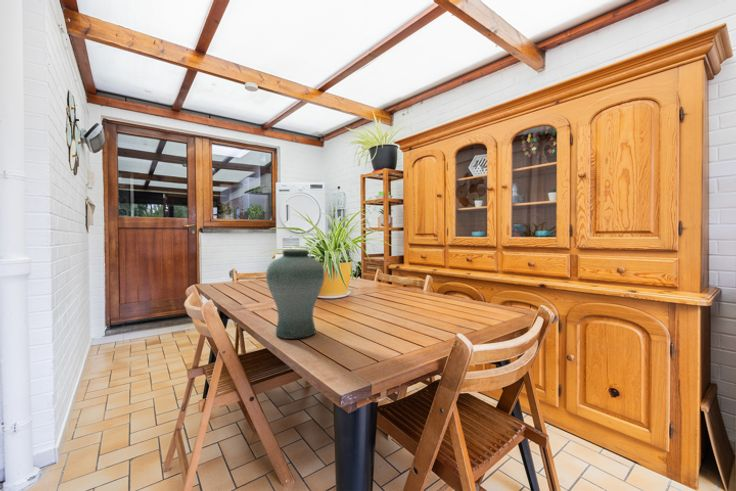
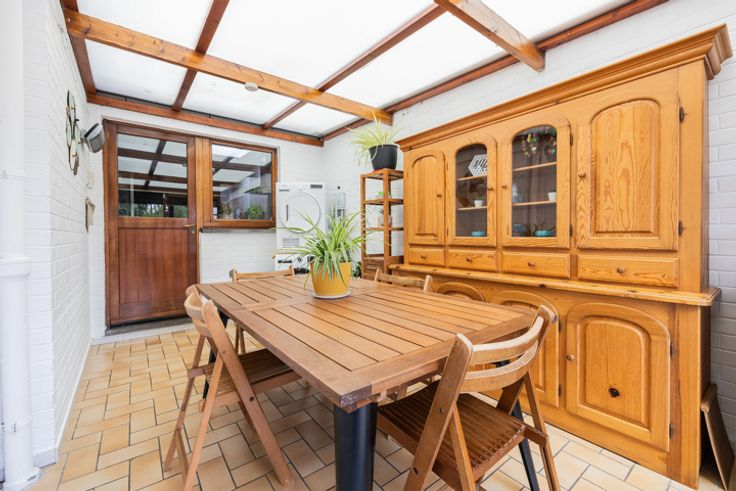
- vase [265,248,325,340]
